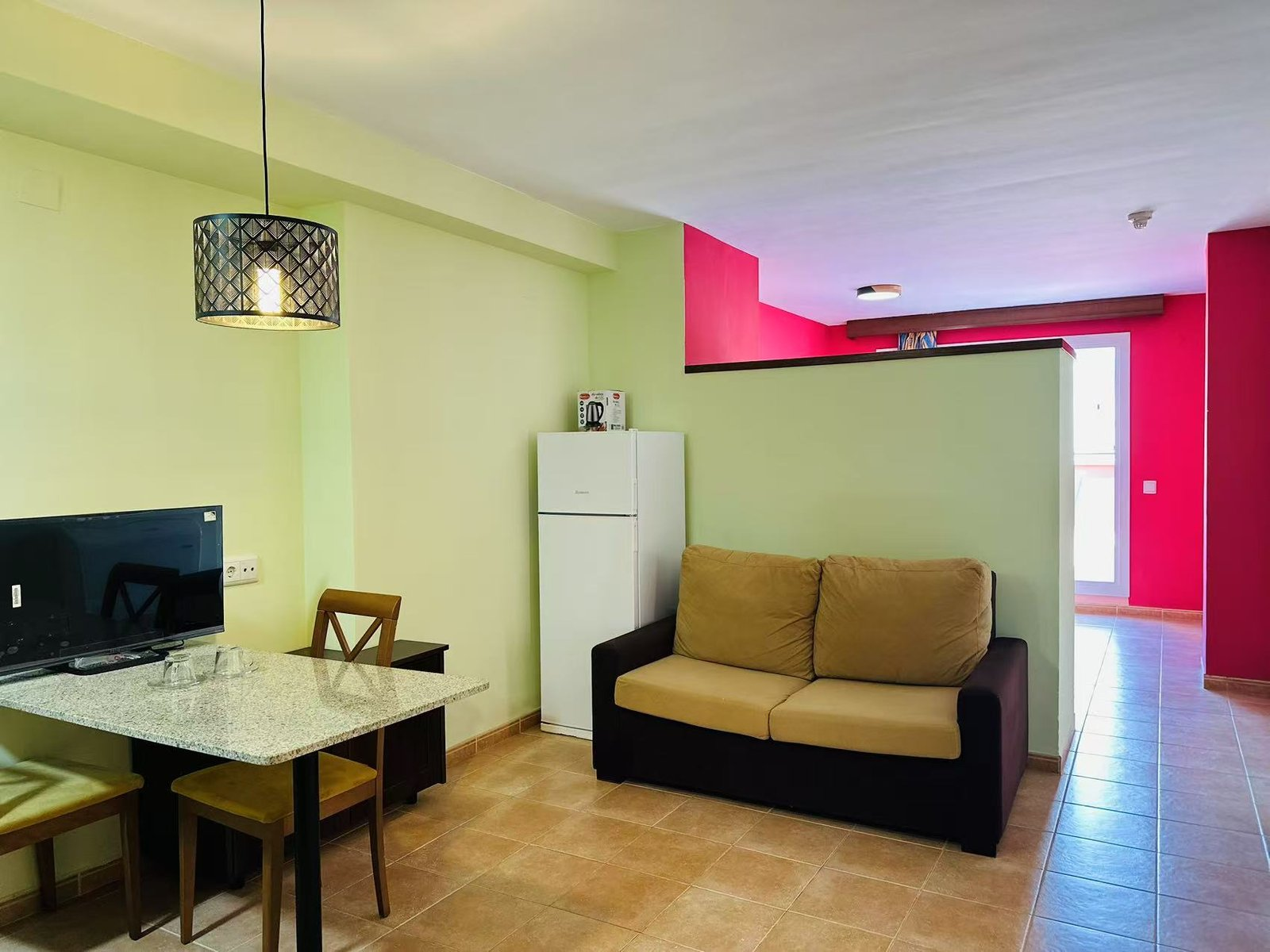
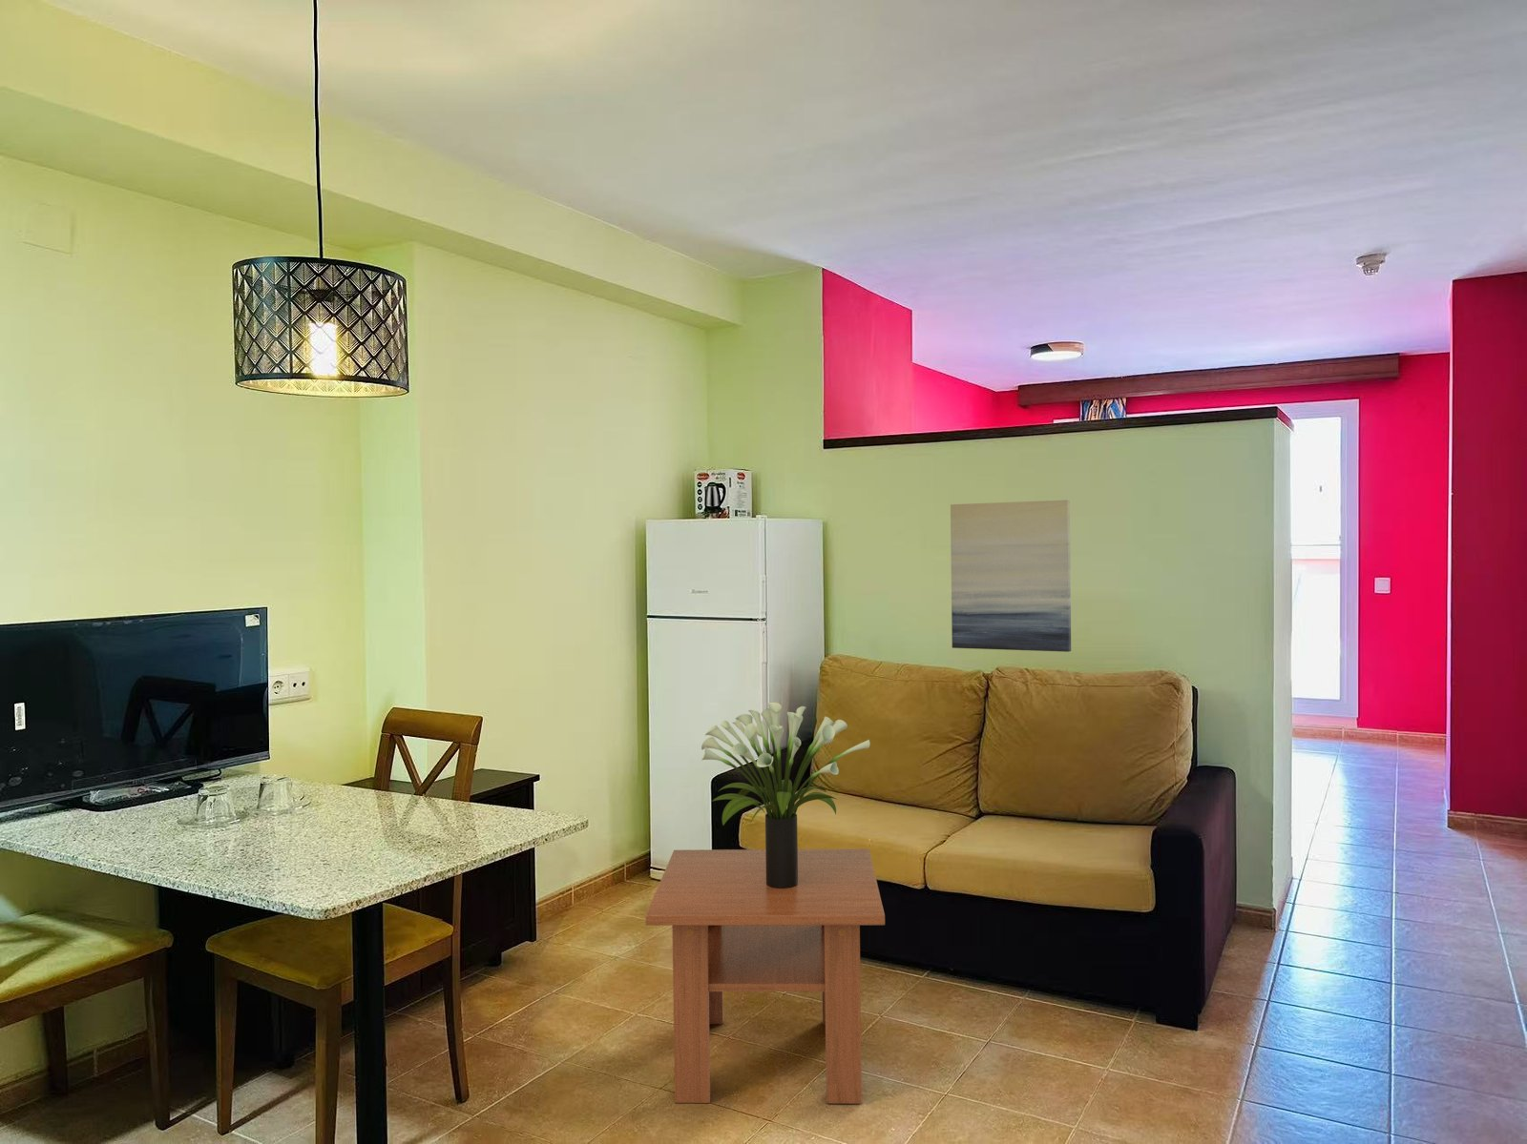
+ potted plant [701,702,872,888]
+ wall art [950,500,1071,653]
+ coffee table [644,848,886,1104]
